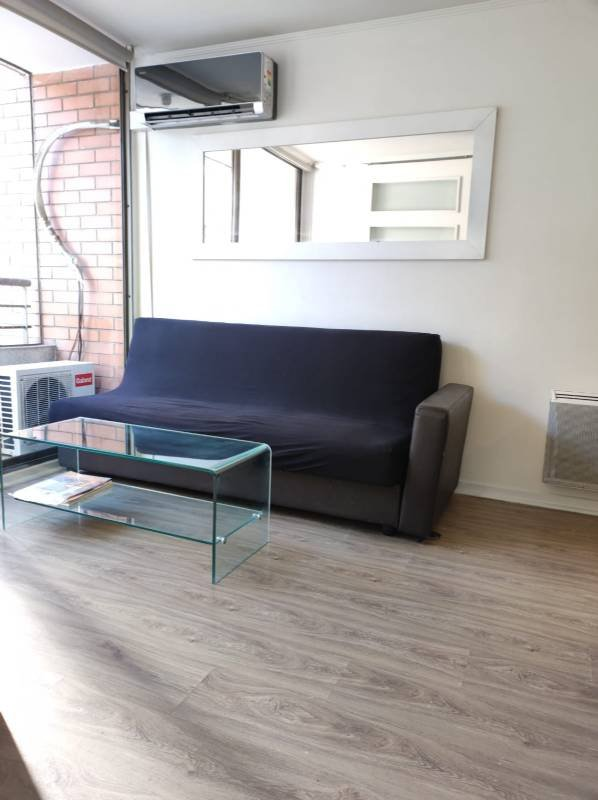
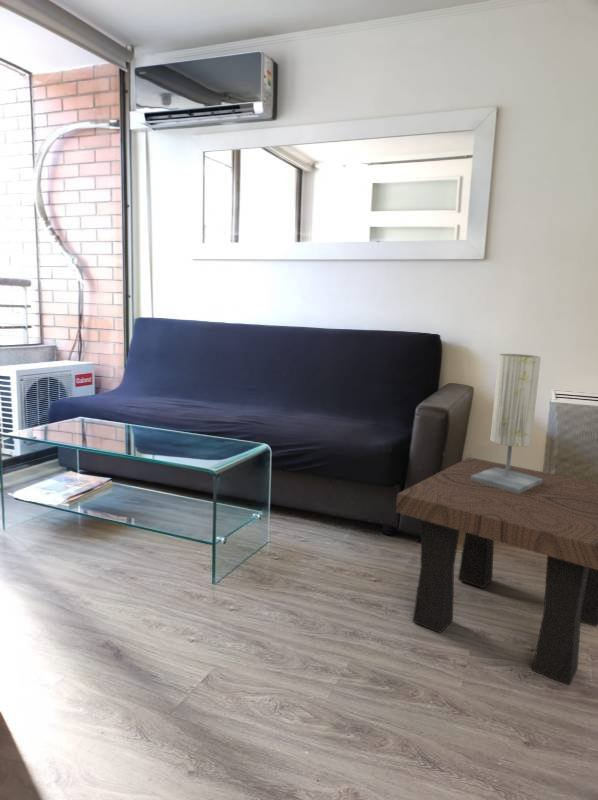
+ side table [395,456,598,686]
+ table lamp [471,353,543,493]
